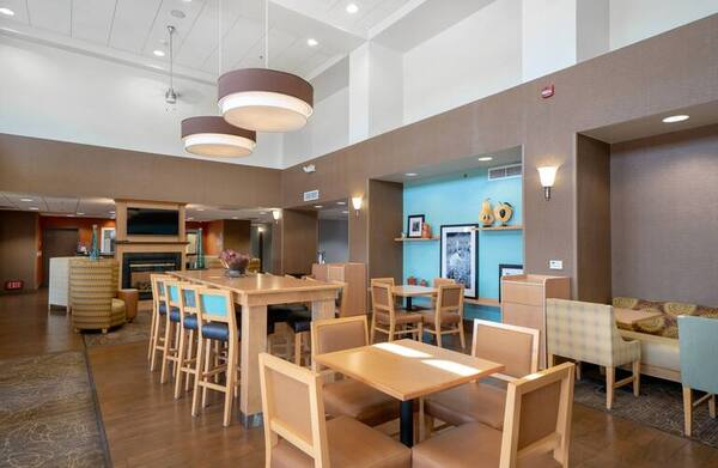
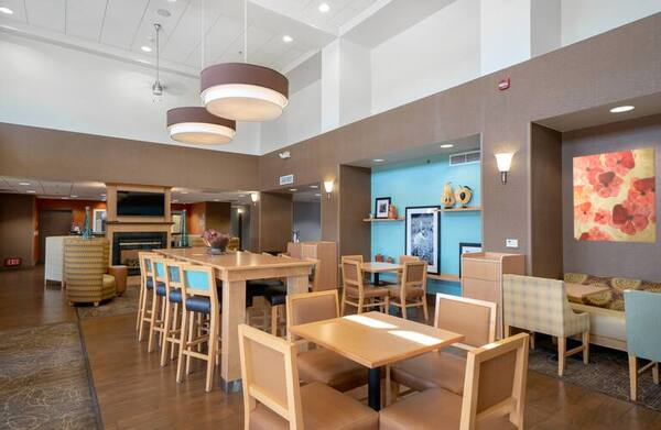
+ wall art [572,146,658,243]
